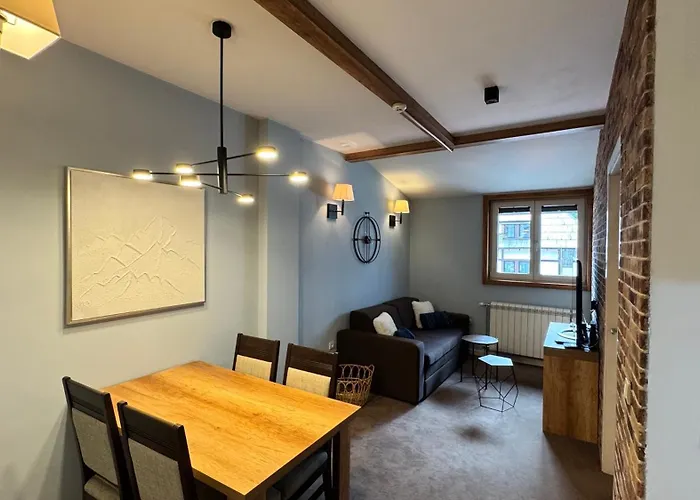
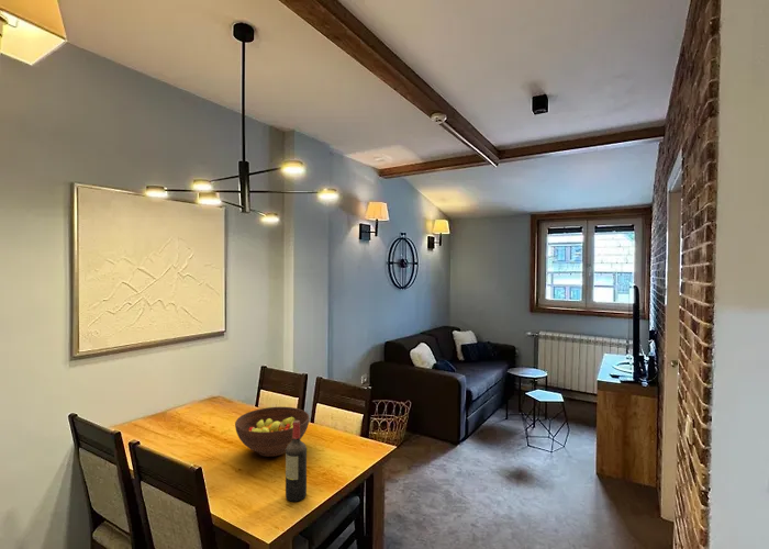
+ fruit bowl [234,406,310,458]
+ wine bottle [285,421,308,503]
